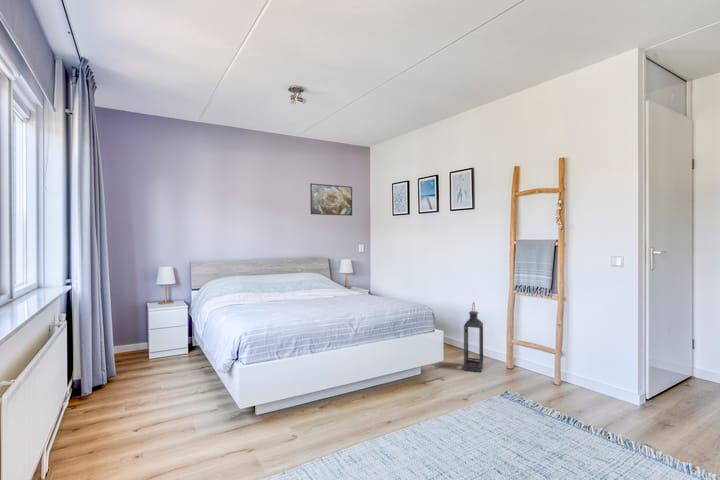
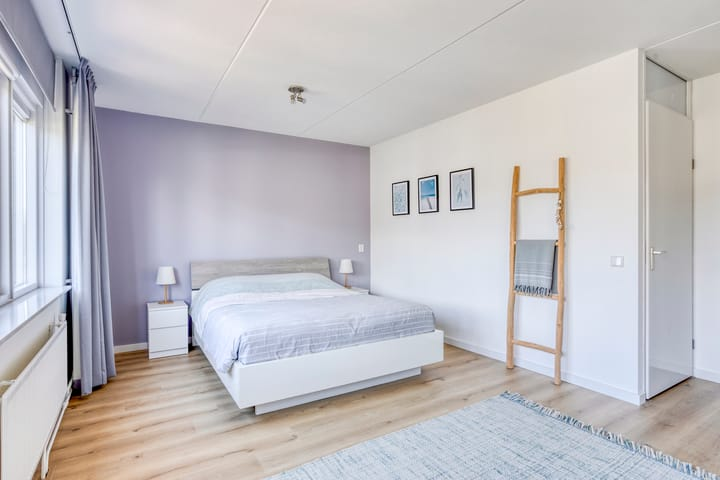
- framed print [309,182,353,217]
- lantern [463,301,484,373]
